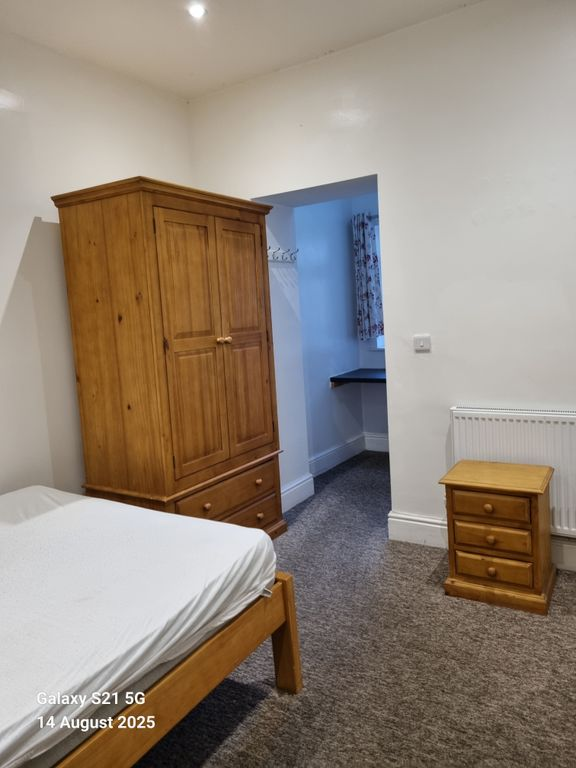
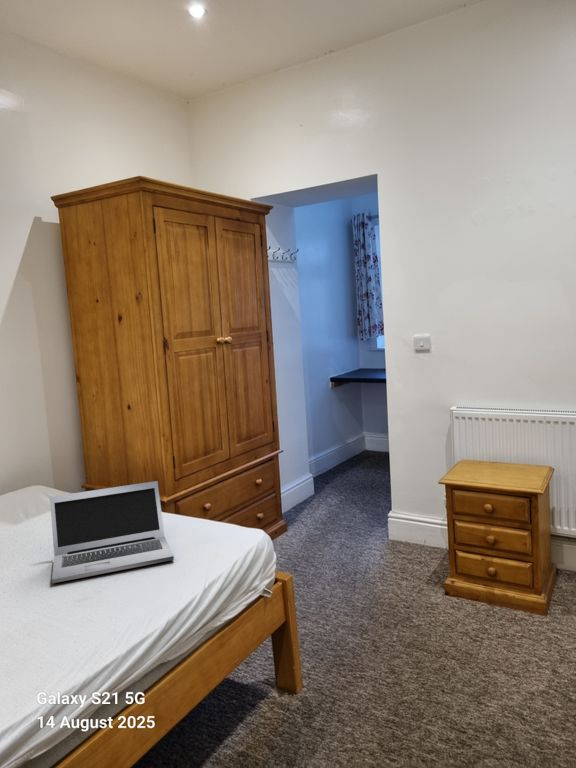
+ laptop [49,480,175,584]
